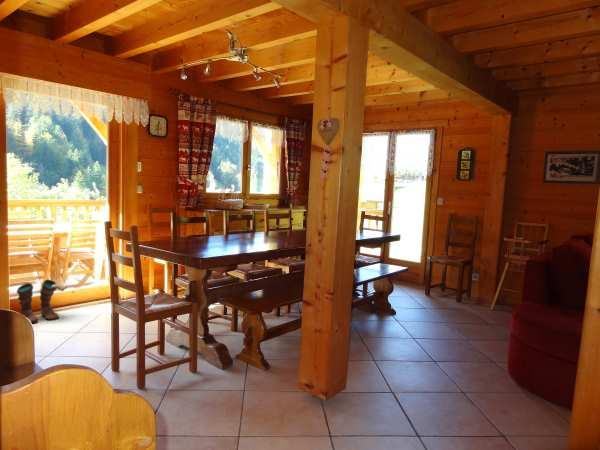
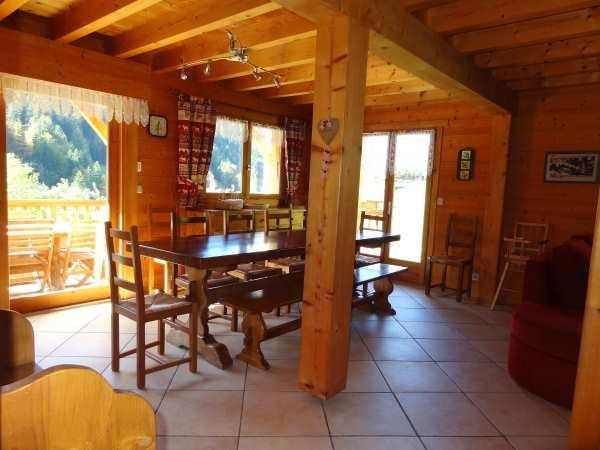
- boots [16,279,67,324]
